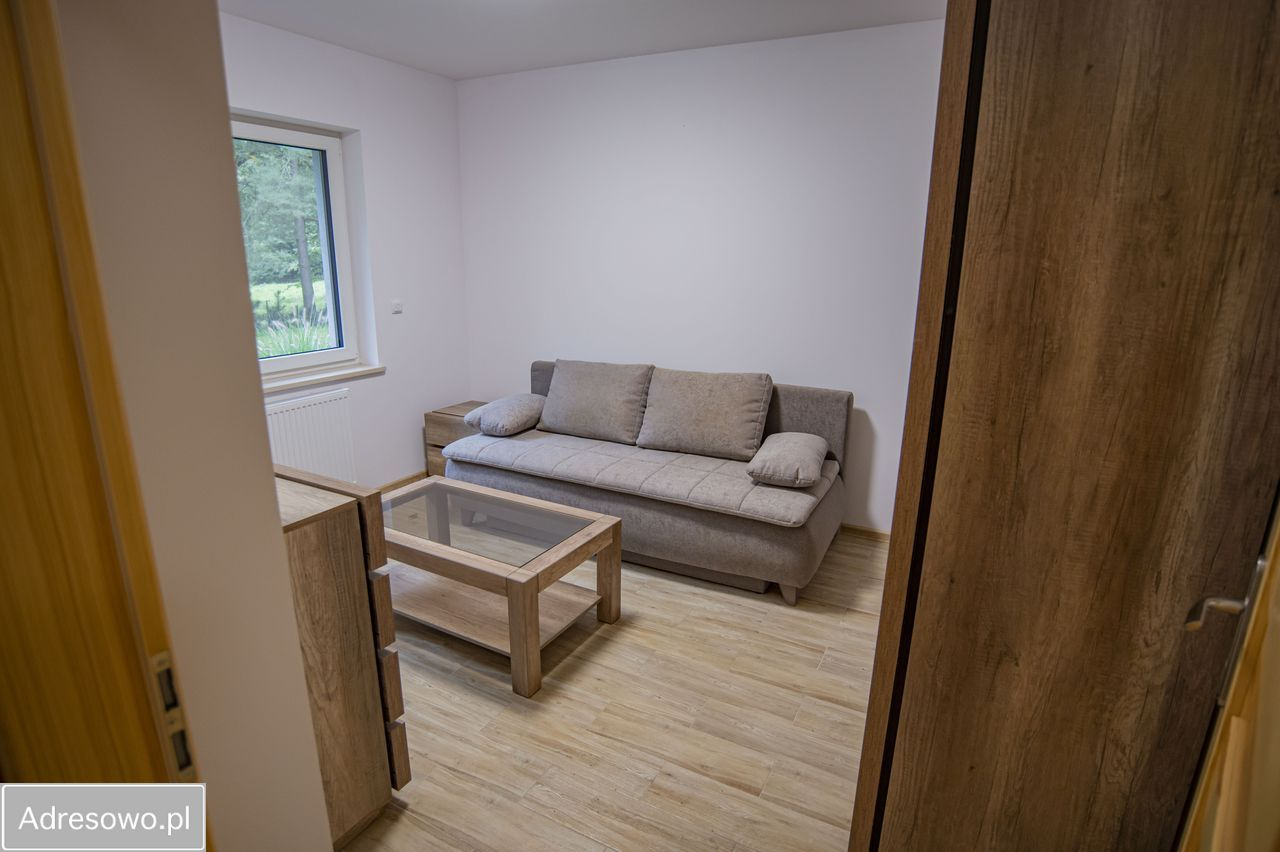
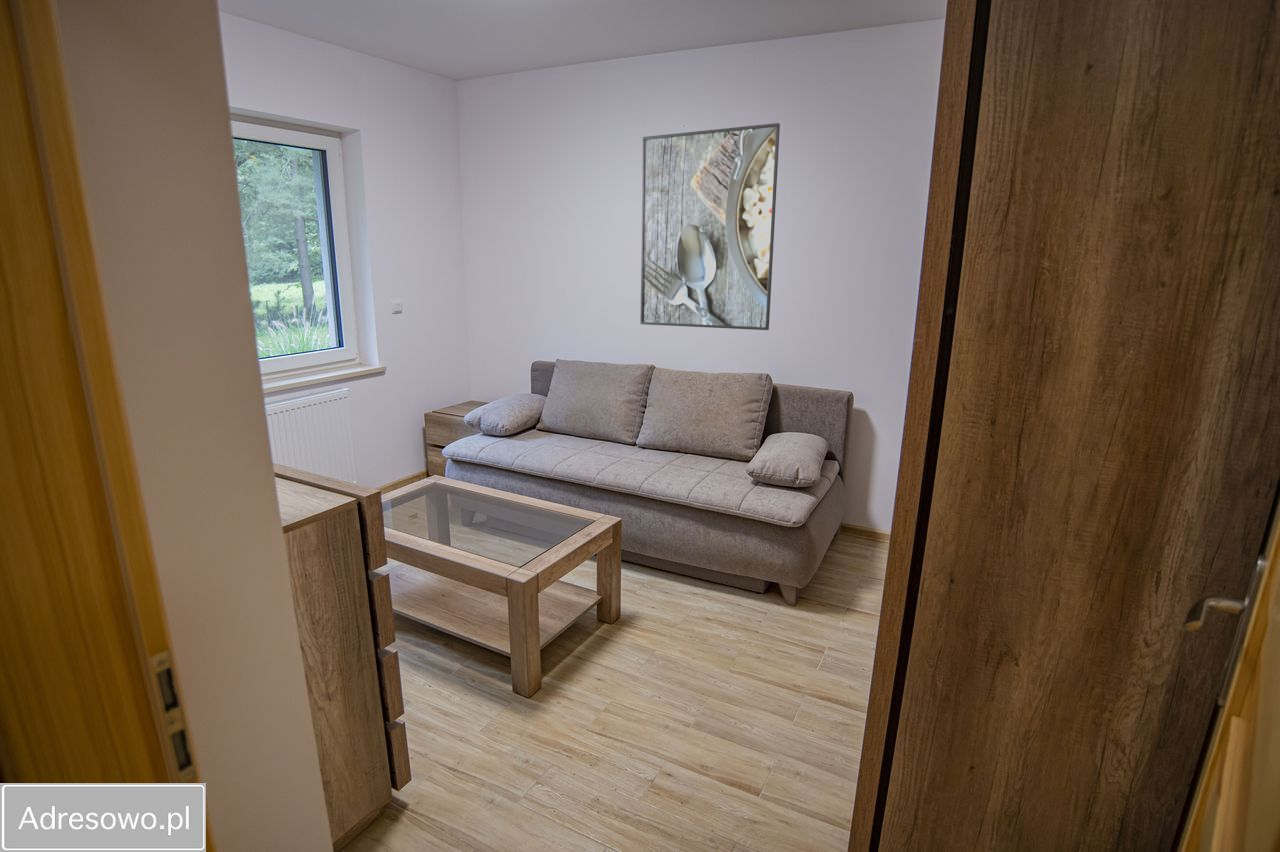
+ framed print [639,122,781,331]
